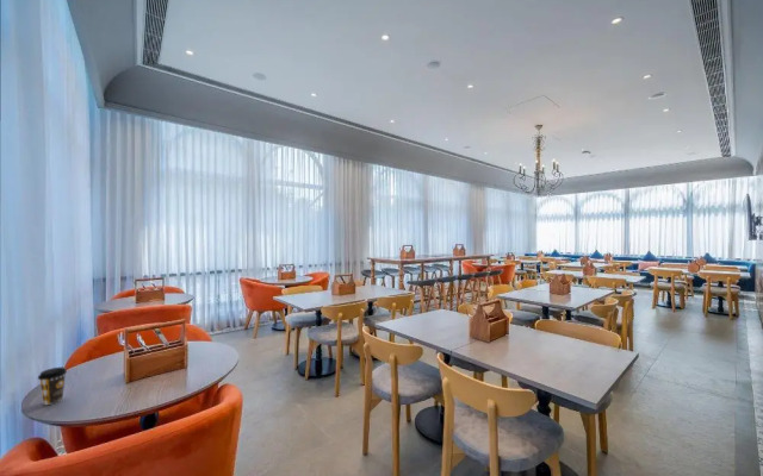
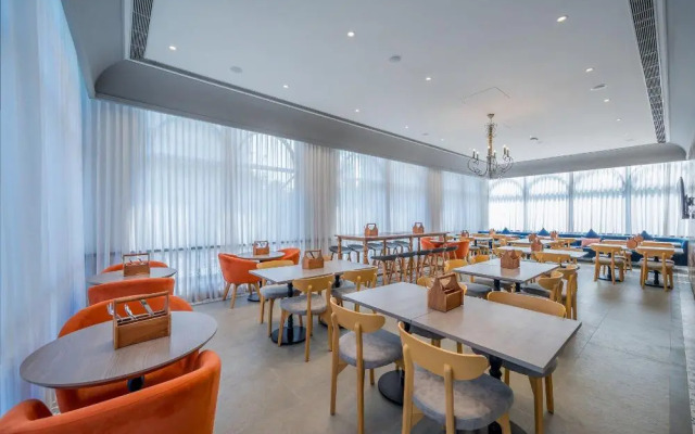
- coffee cup [37,367,68,406]
